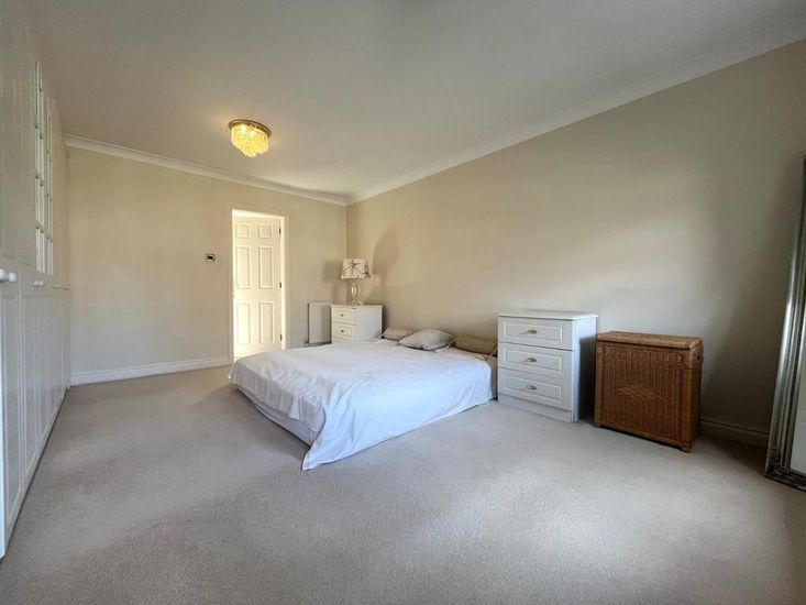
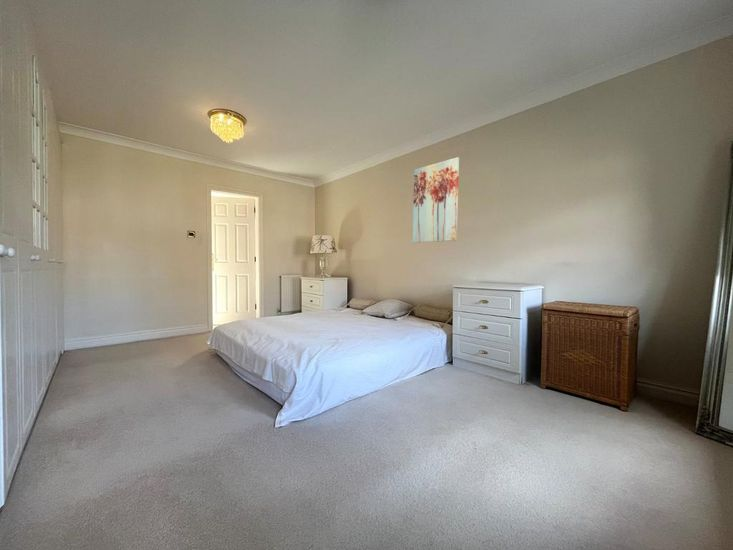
+ wall art [412,156,460,244]
